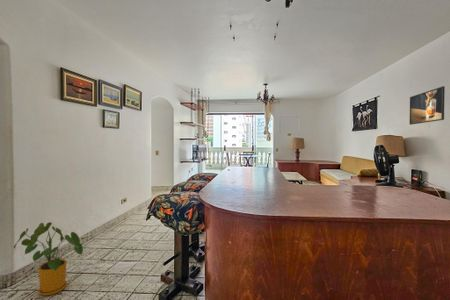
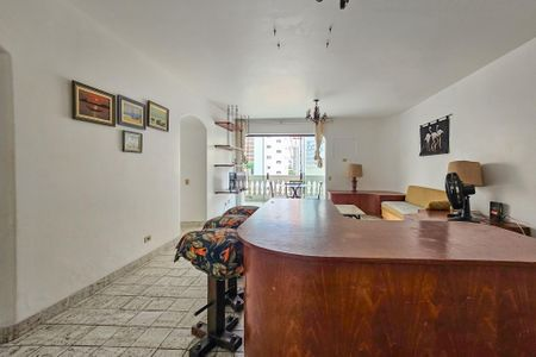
- house plant [13,221,84,297]
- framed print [409,85,446,126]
